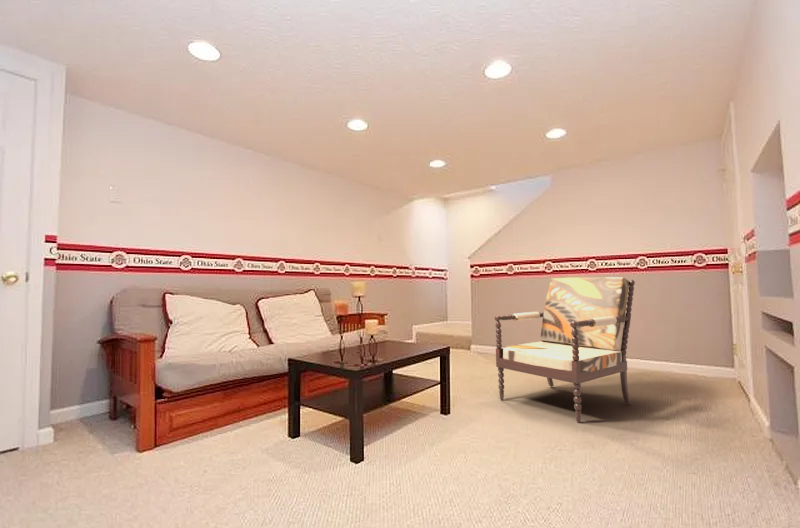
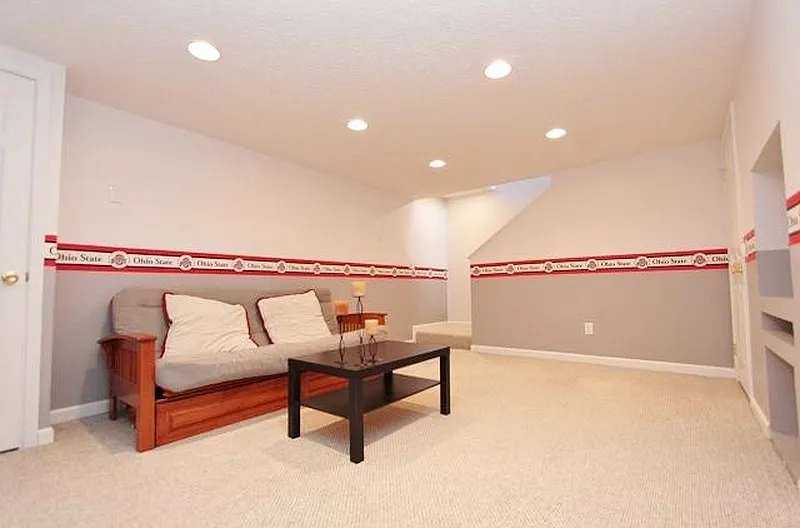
- armchair [494,276,636,424]
